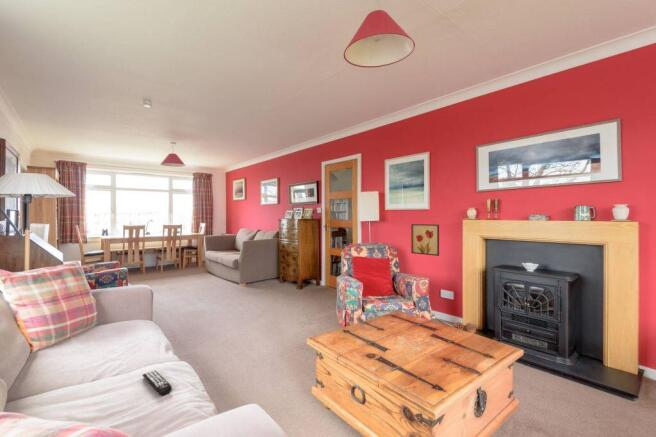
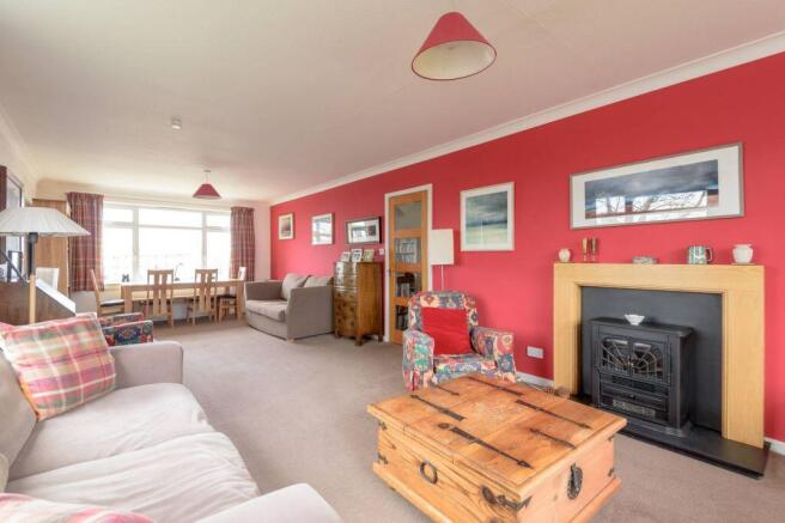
- wall art [410,223,440,257]
- remote control [141,369,173,396]
